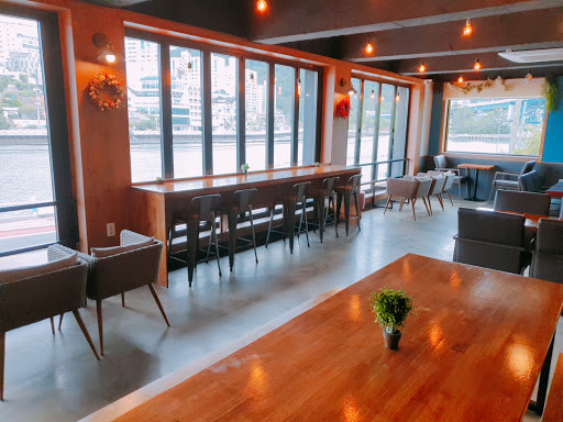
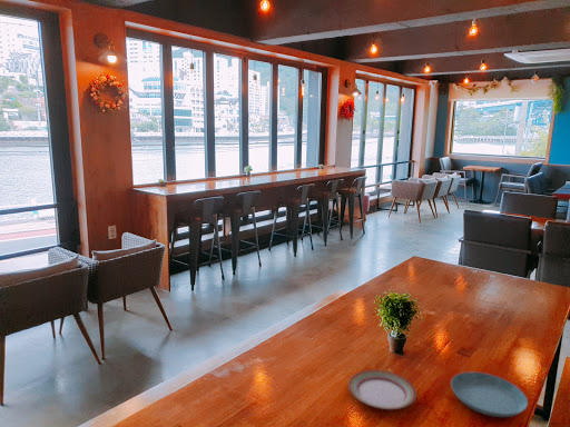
+ saucer [450,371,529,418]
+ plate [347,369,417,410]
